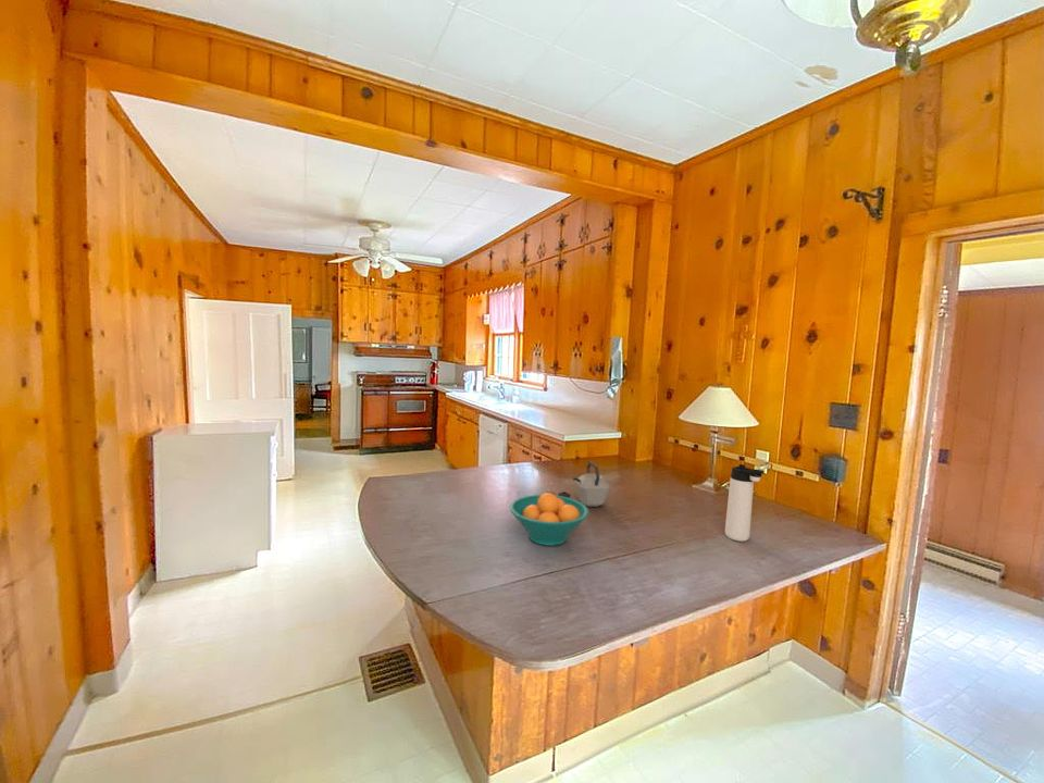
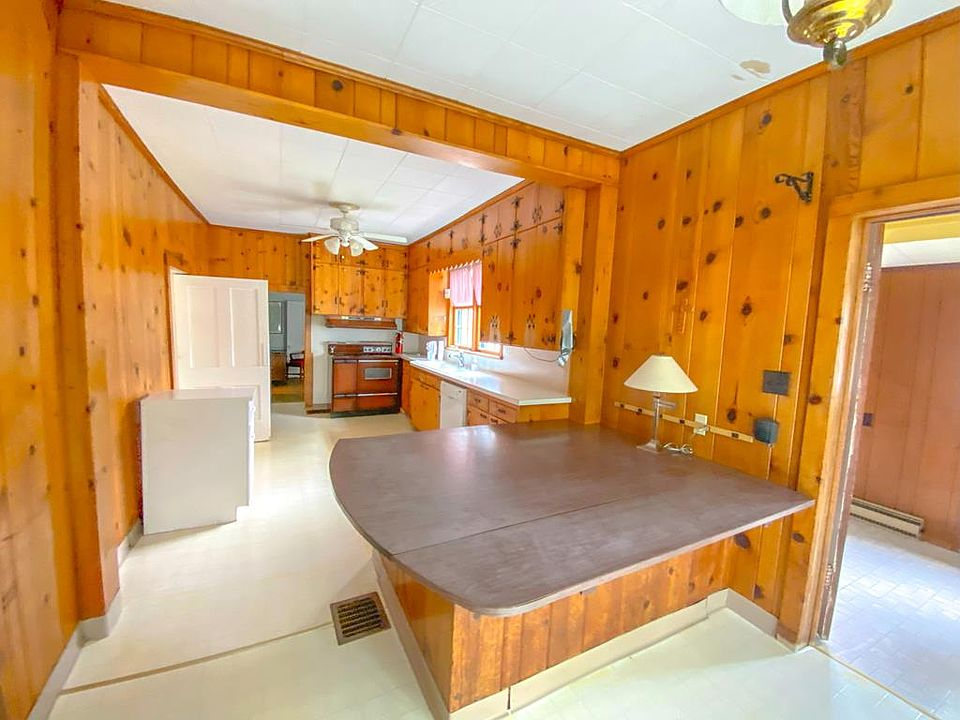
- thermos bottle [724,463,766,543]
- fruit bowl [509,493,591,547]
- kettle [544,460,611,508]
